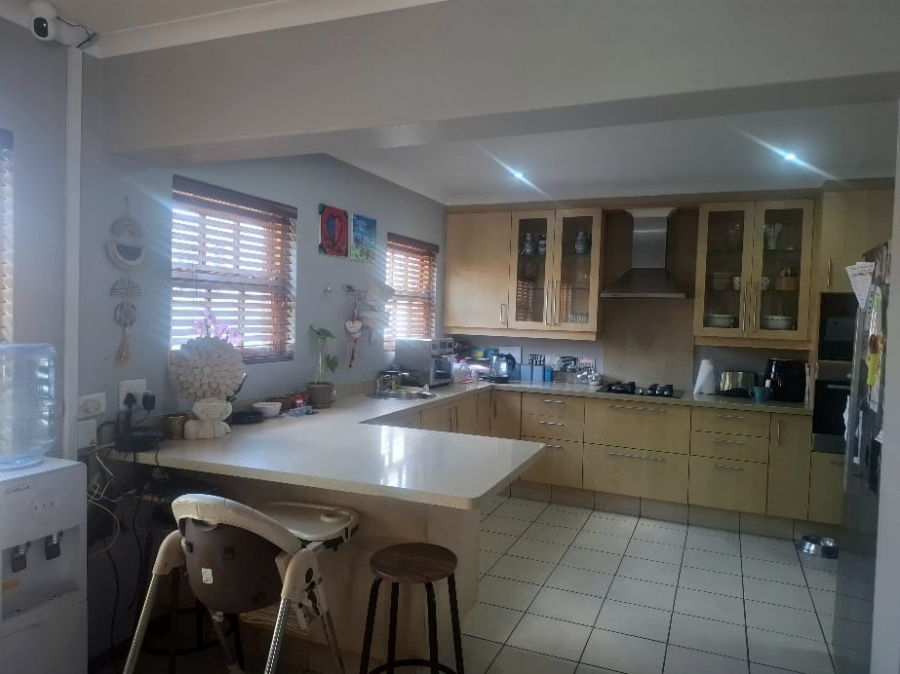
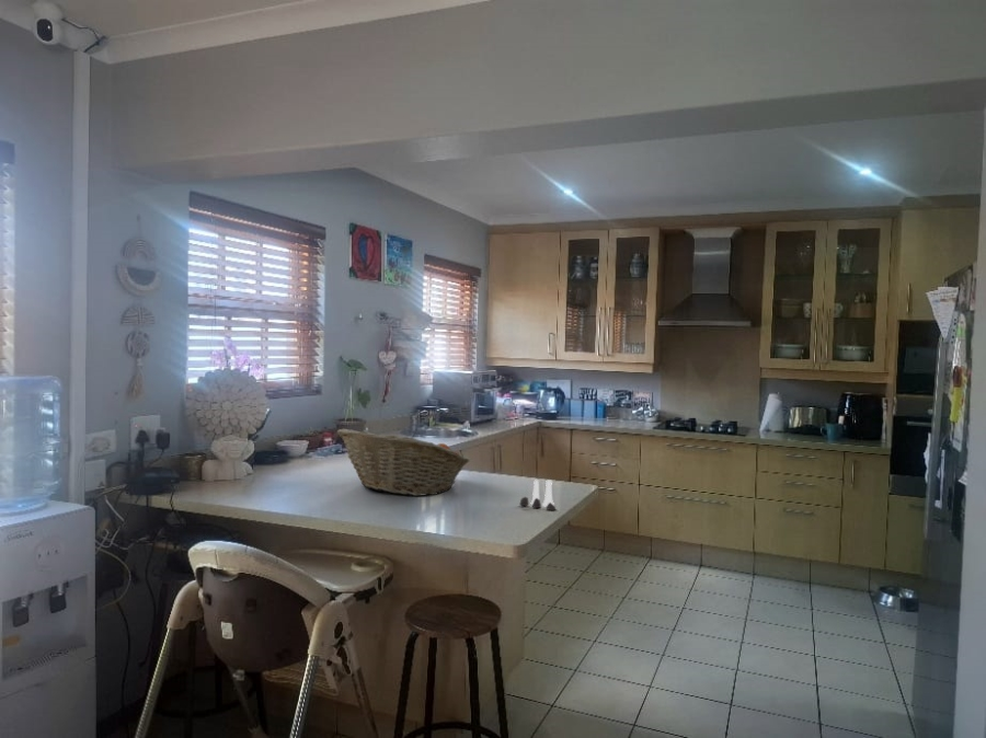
+ salt and pepper shaker set [518,478,557,511]
+ fruit basket [336,428,470,497]
